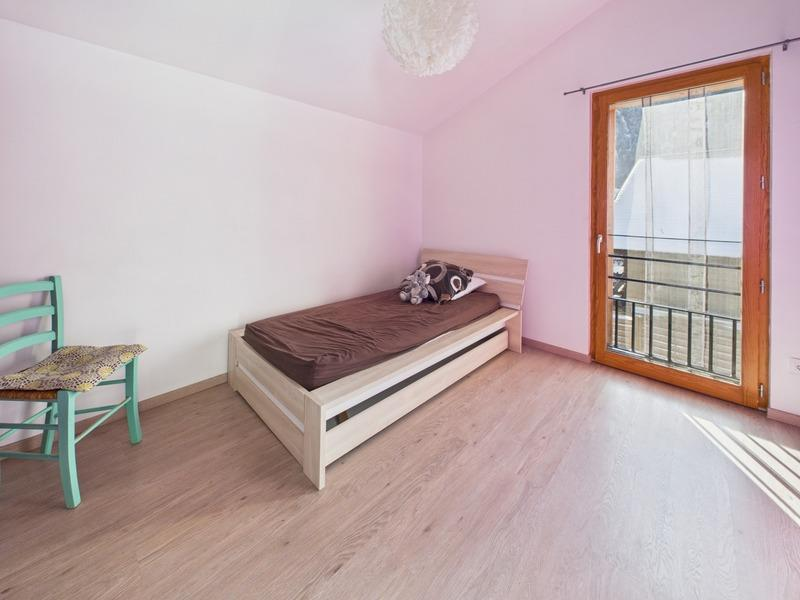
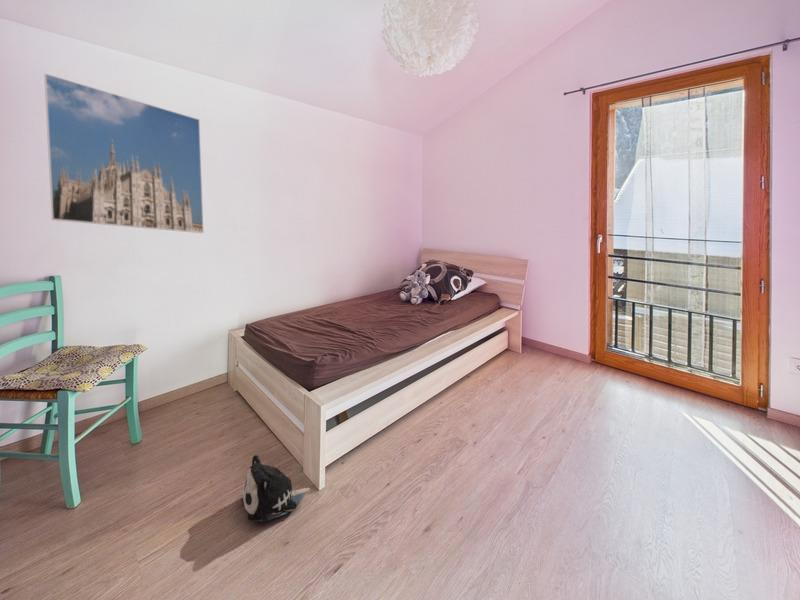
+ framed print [43,72,205,234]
+ plush toy [241,454,311,523]
